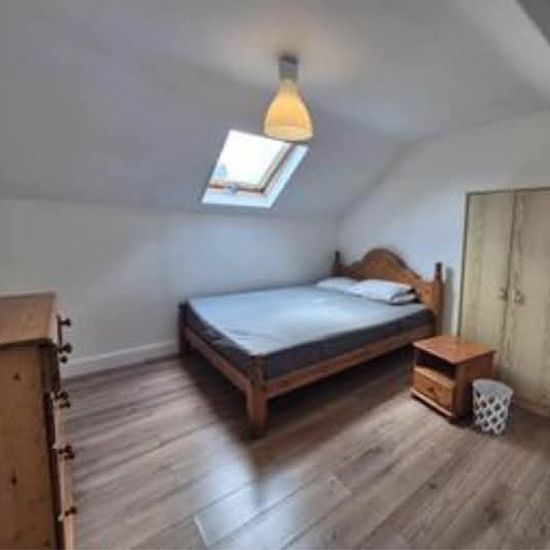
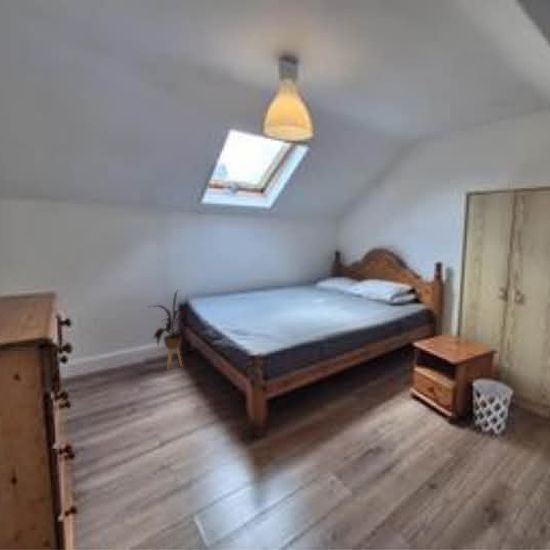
+ house plant [148,289,190,371]
